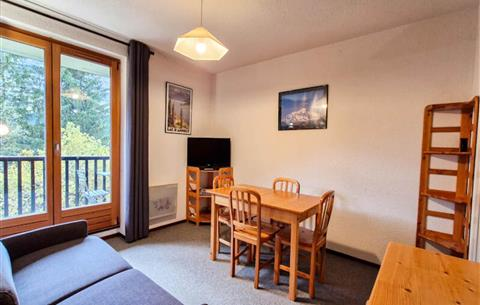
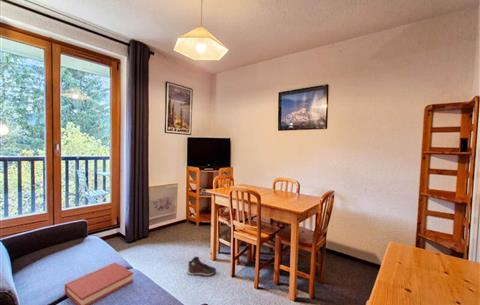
+ hardback book [64,261,134,305]
+ sneaker [186,255,217,277]
